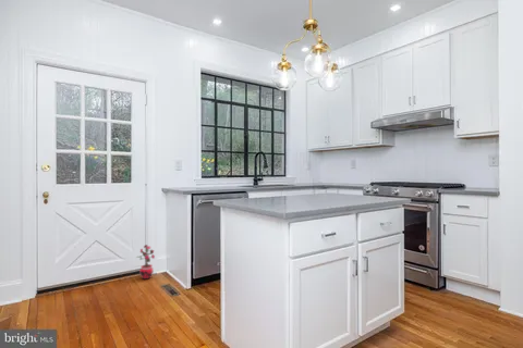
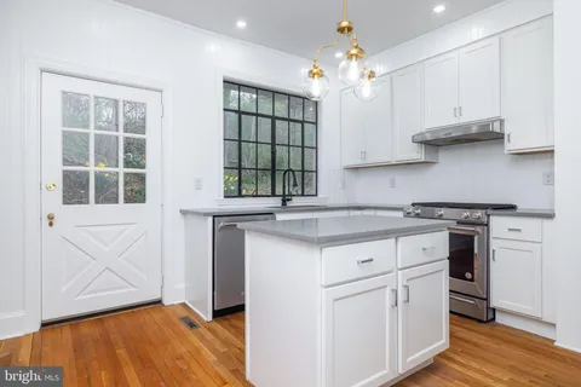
- potted plant [135,244,156,281]
